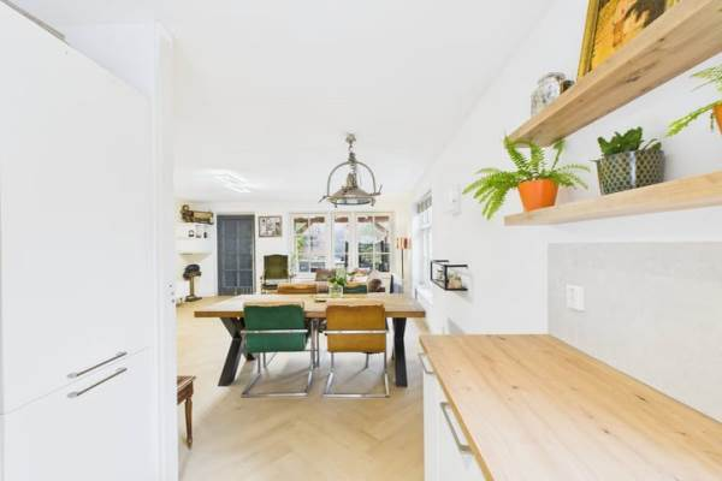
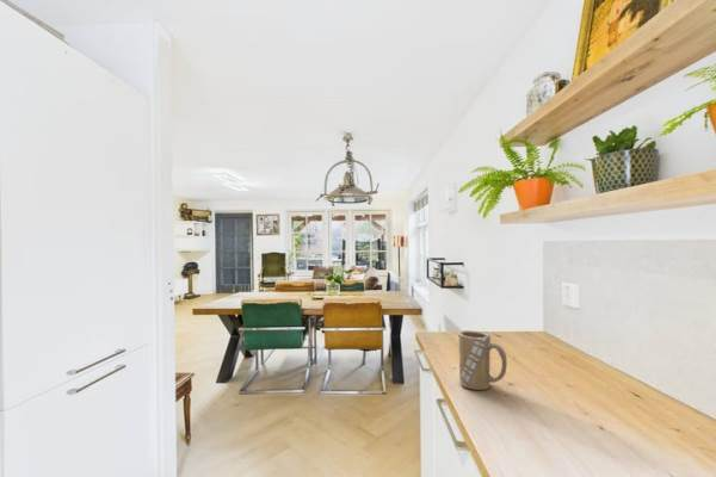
+ mug [457,329,508,391]
